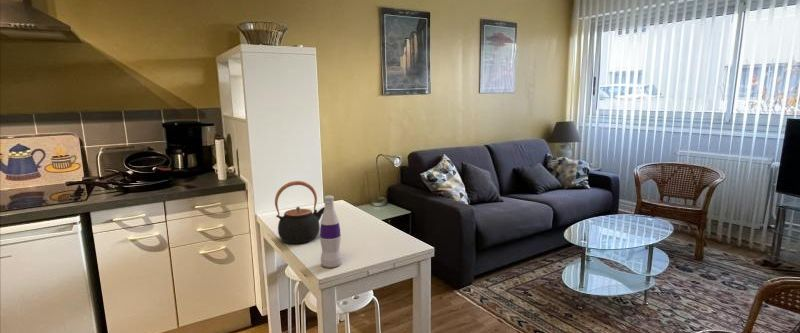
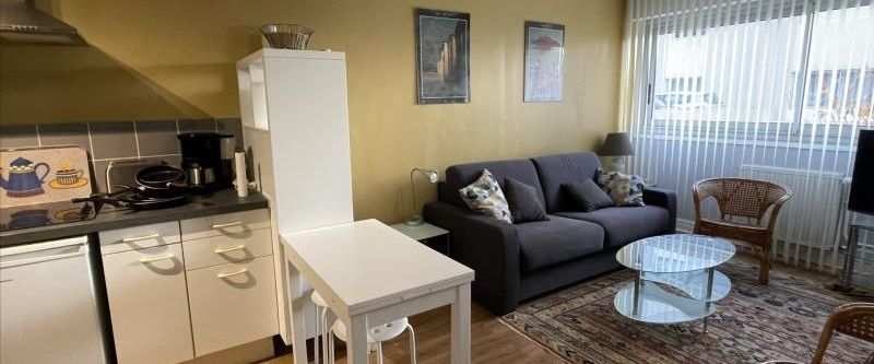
- teapot [274,180,325,244]
- bottle [319,195,343,269]
